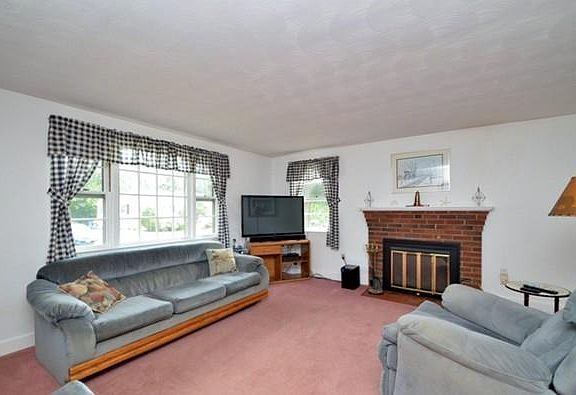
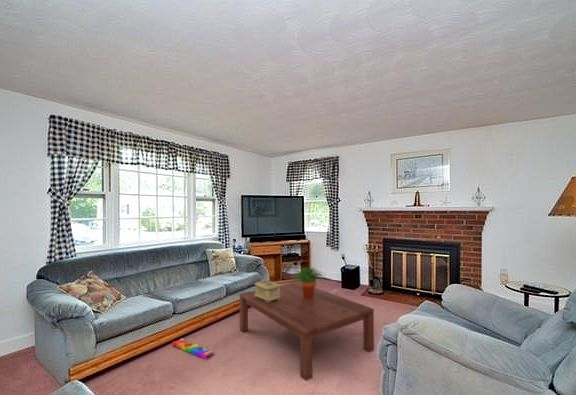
+ potted plant [291,266,326,300]
+ decorative box [253,279,281,303]
+ knob puzzle [171,337,216,360]
+ coffee table [238,281,375,382]
